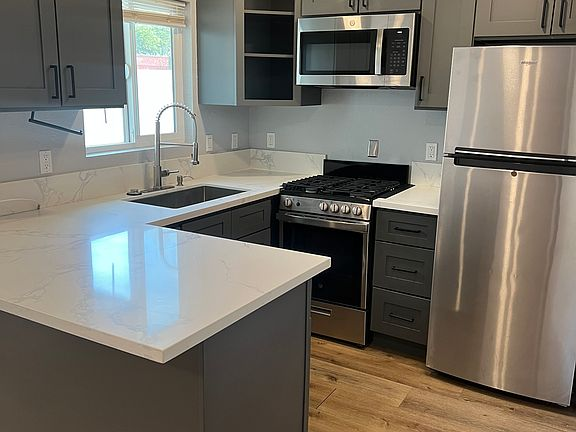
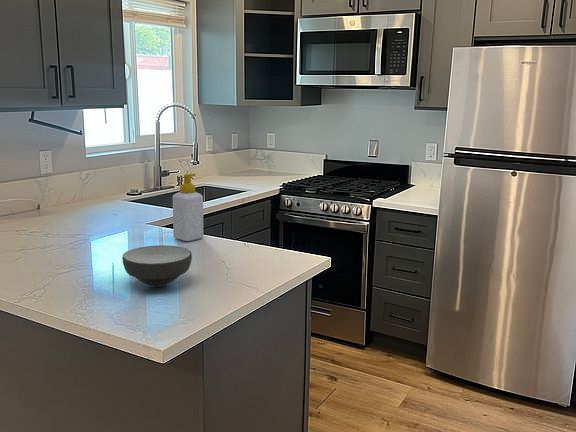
+ soap bottle [172,173,204,242]
+ bowl [121,244,193,288]
